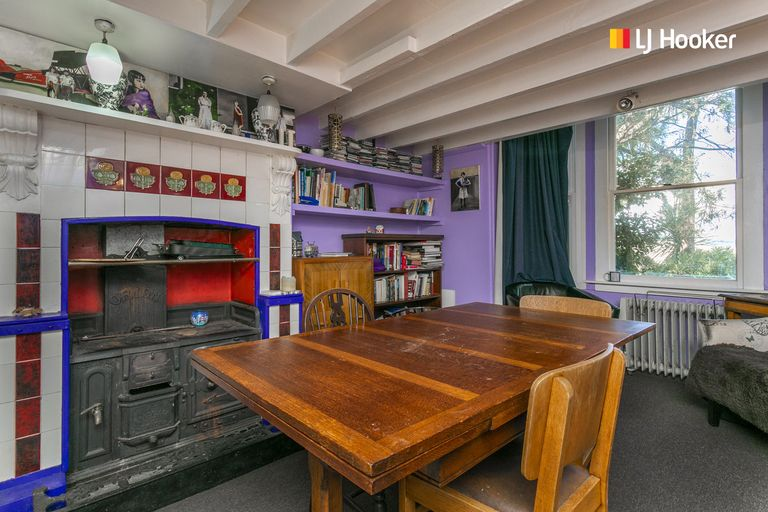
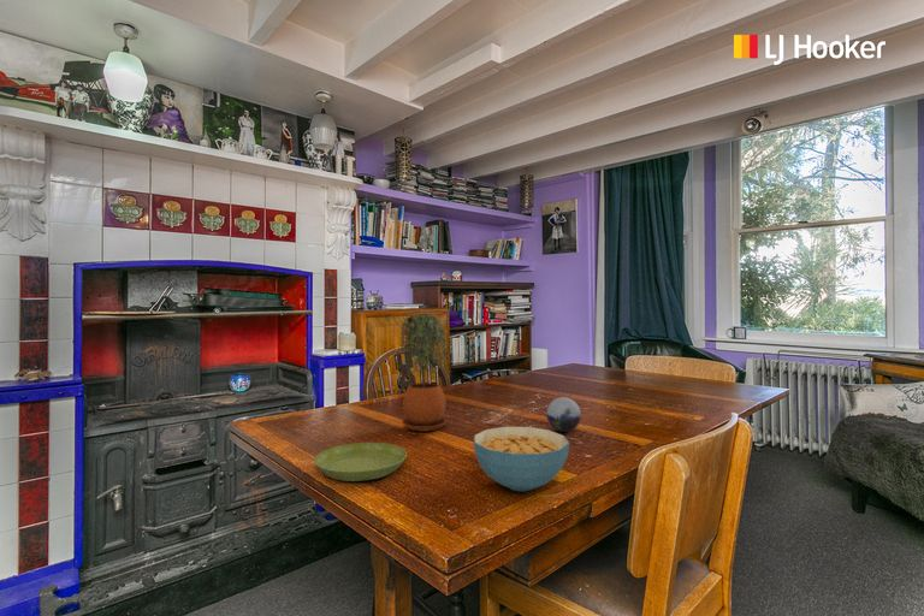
+ potted plant [398,313,452,433]
+ cereal bowl [473,426,570,492]
+ saucer [313,442,408,482]
+ decorative orb [545,396,582,433]
